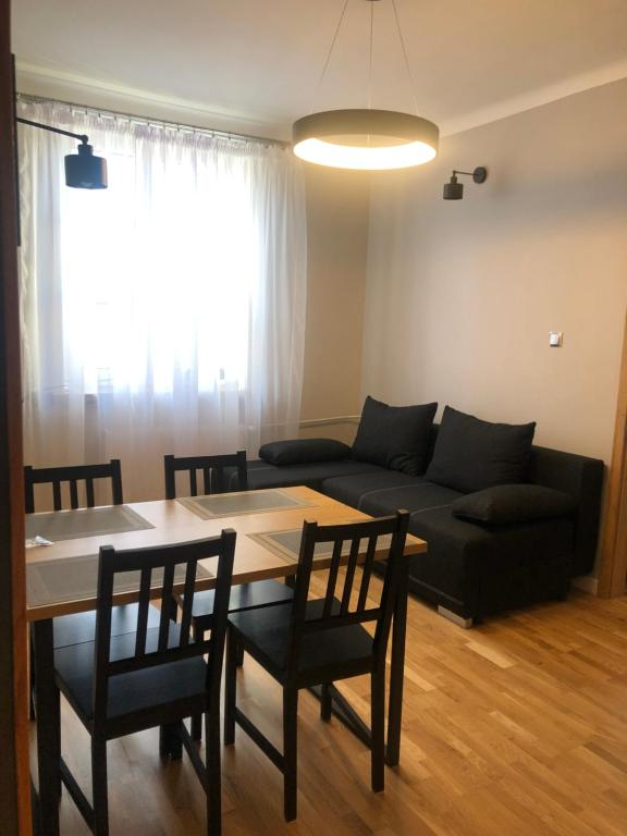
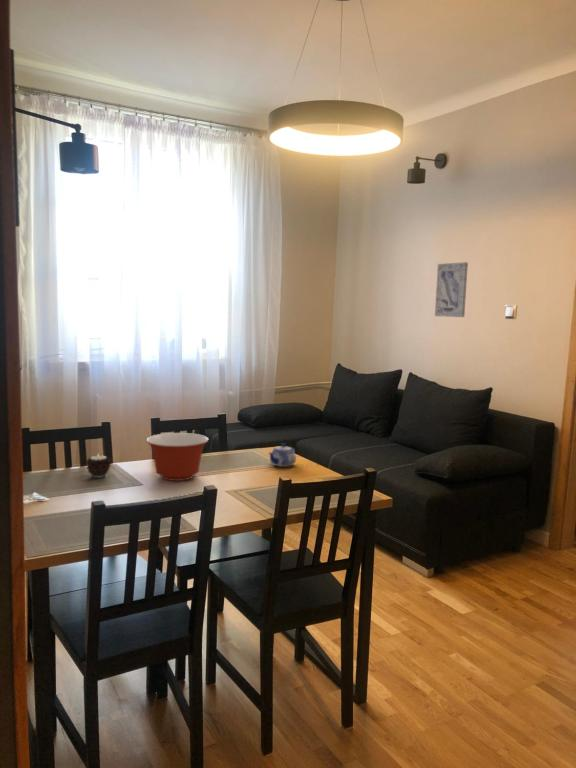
+ candle [85,453,112,479]
+ mixing bowl [145,432,209,482]
+ teapot [268,442,297,468]
+ wall art [434,261,469,318]
